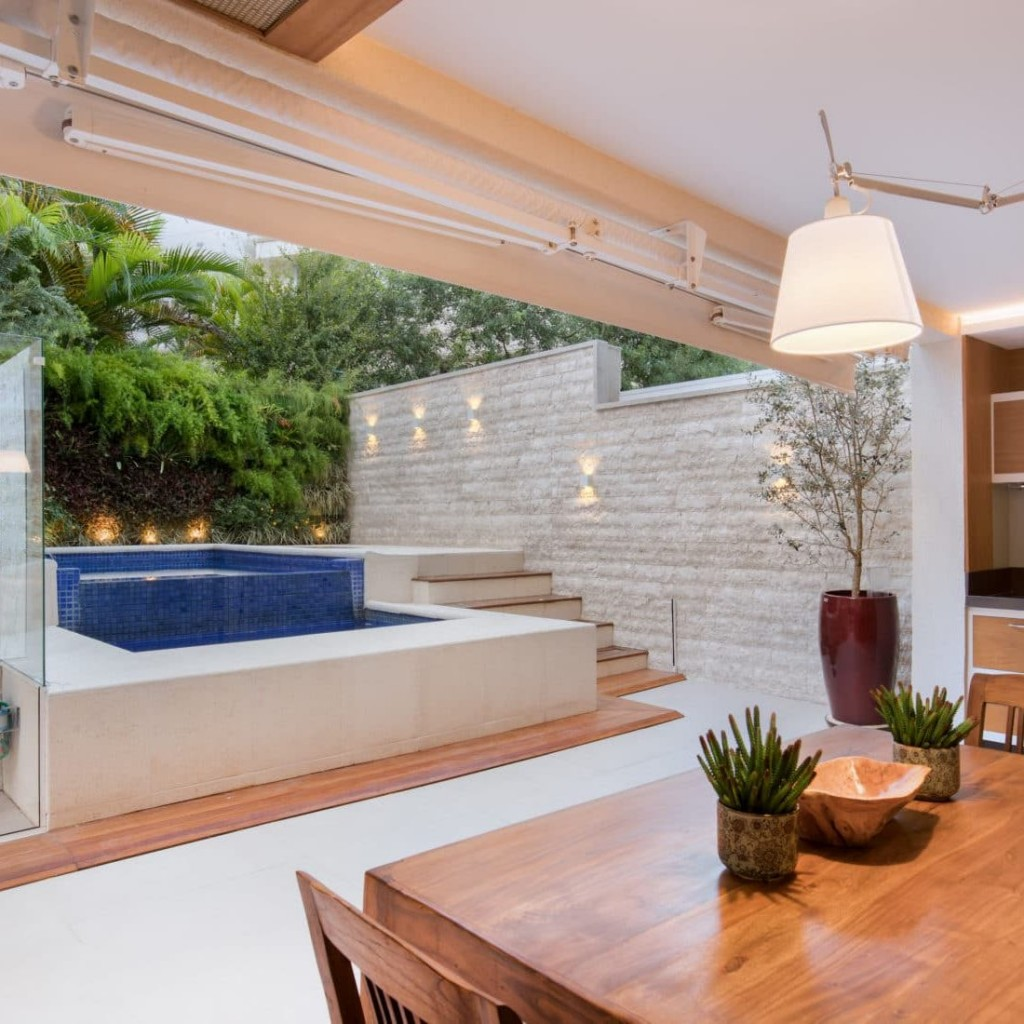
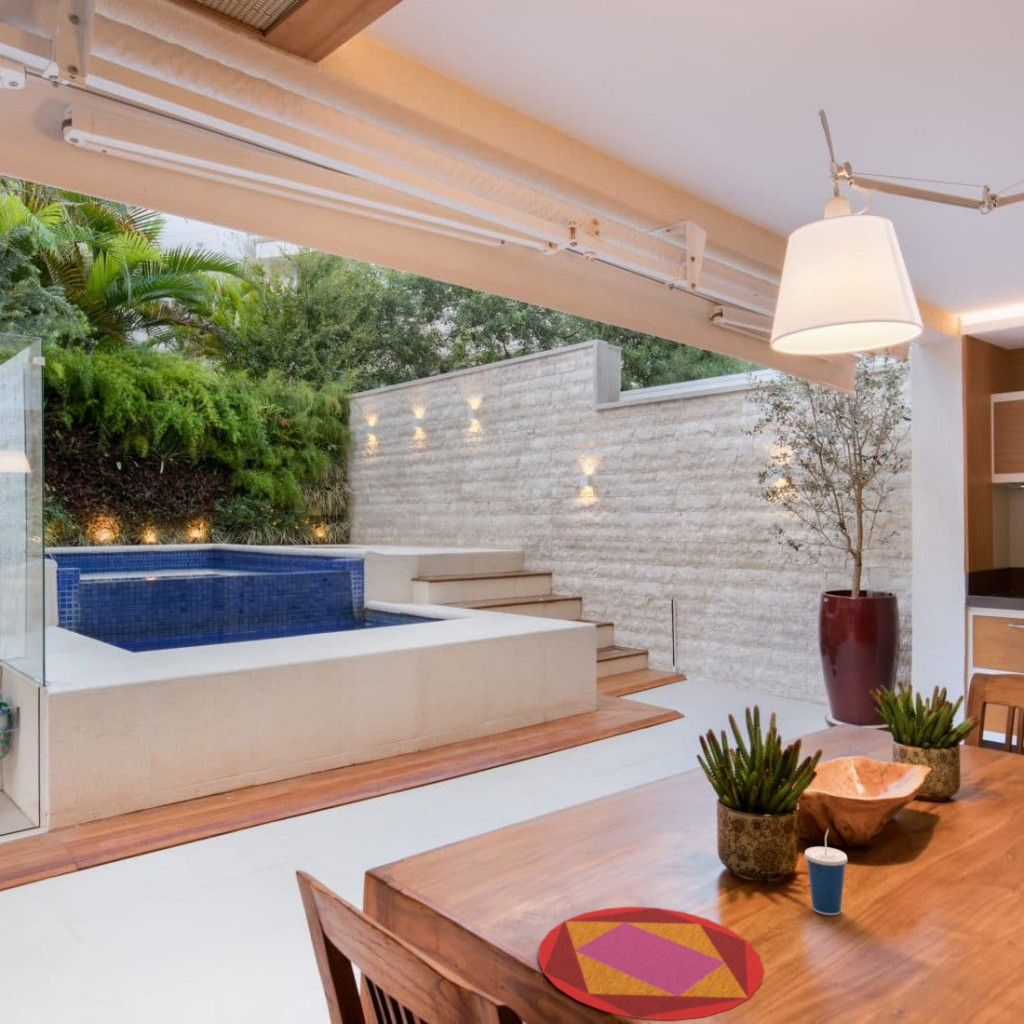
+ plate [537,906,765,1021]
+ cup [804,828,849,916]
